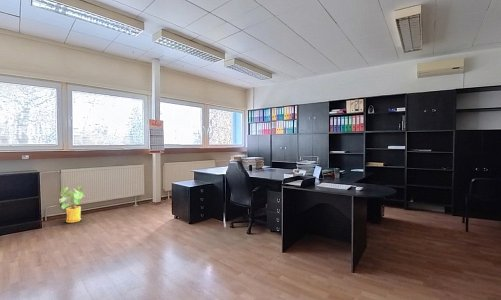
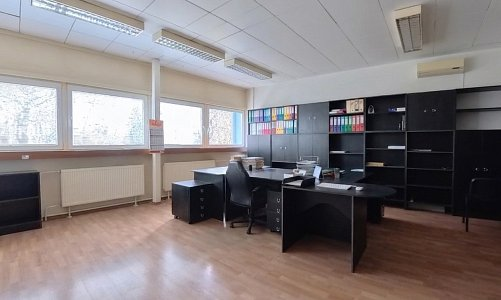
- house plant [59,185,84,224]
